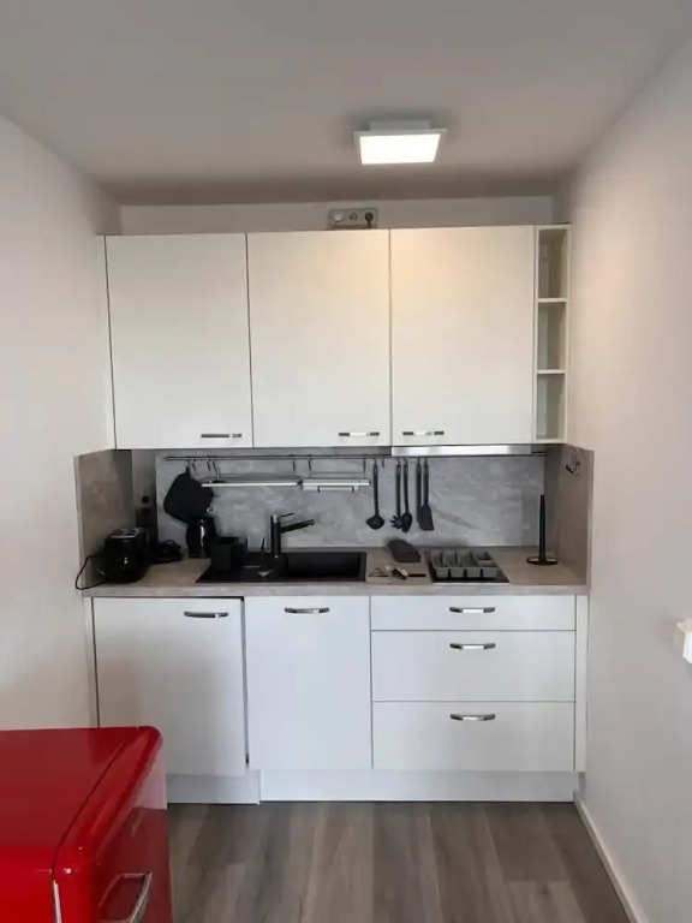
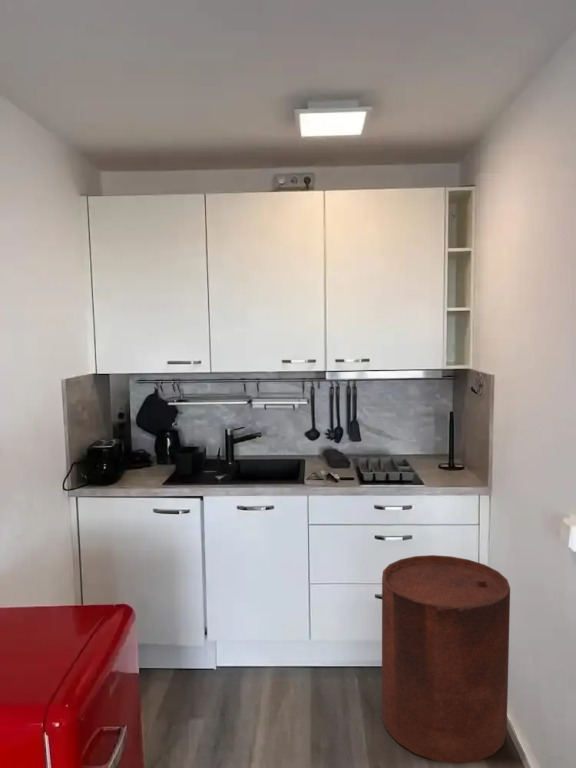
+ trash can [381,554,511,764]
